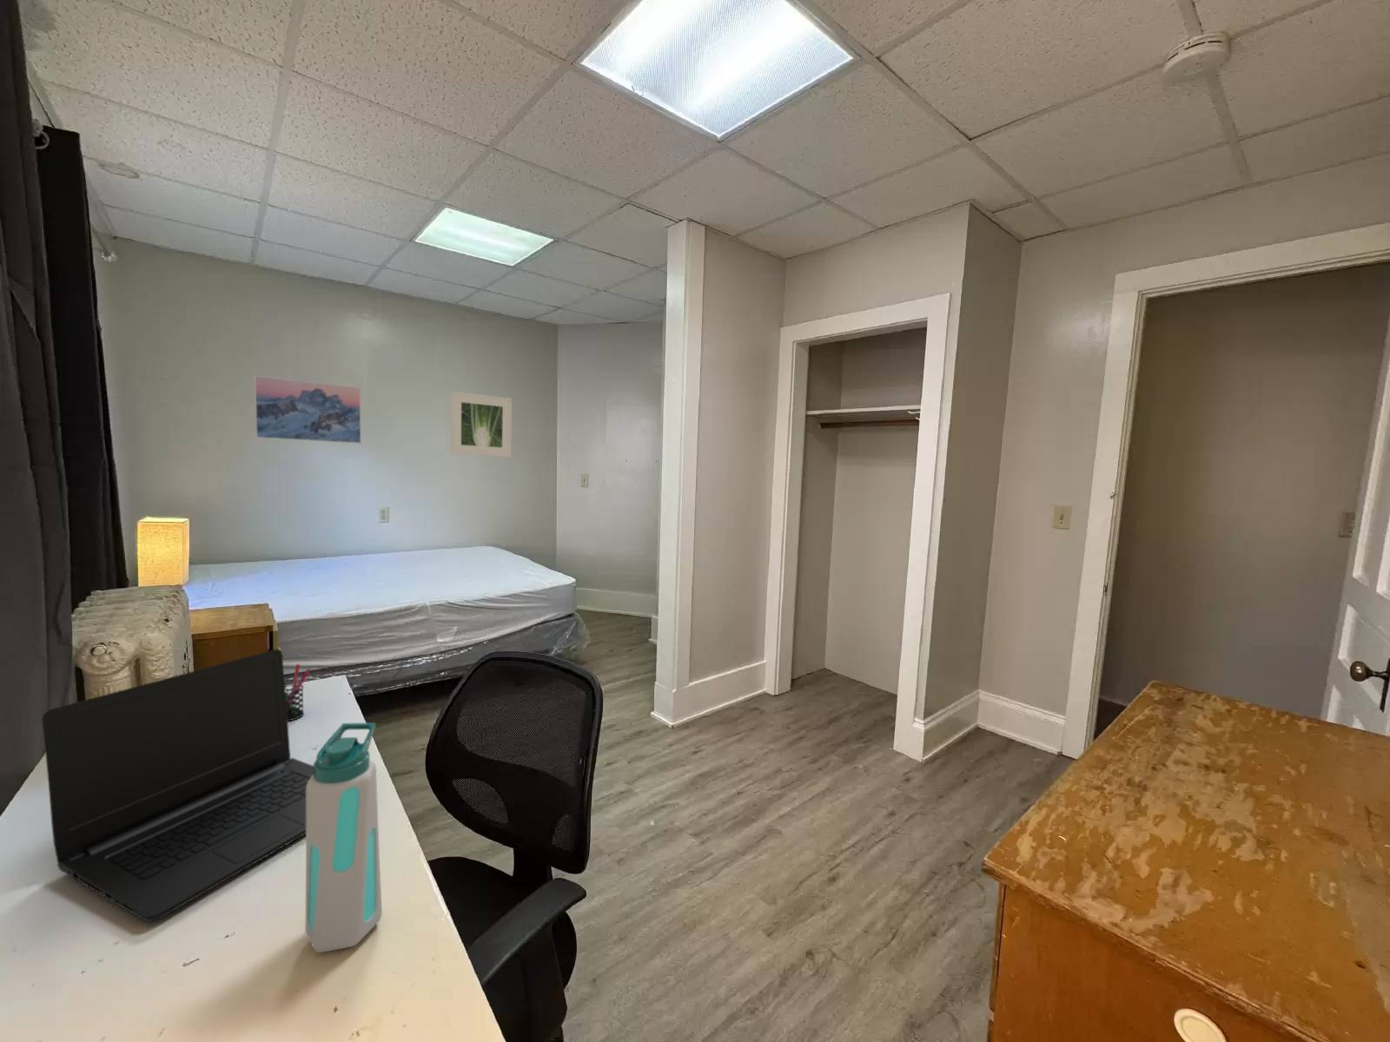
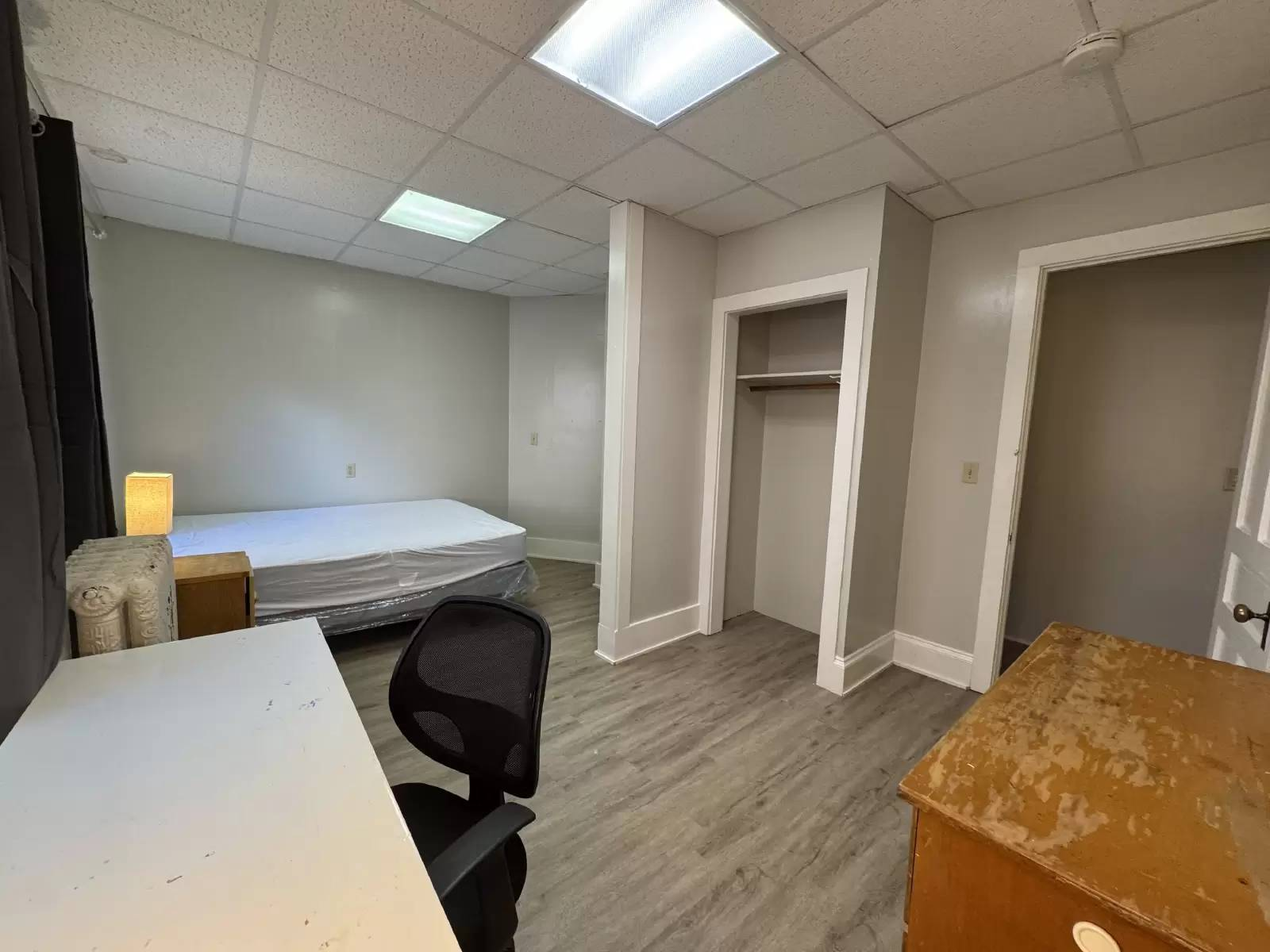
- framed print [450,391,512,458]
- water bottle [304,721,383,953]
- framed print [254,375,362,444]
- pen holder [285,663,312,721]
- laptop [40,649,314,923]
